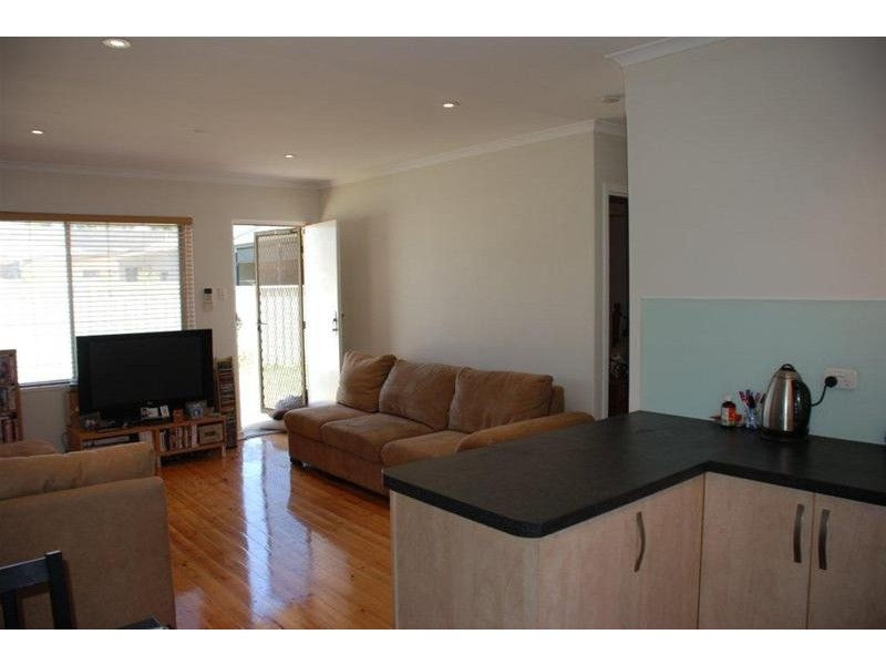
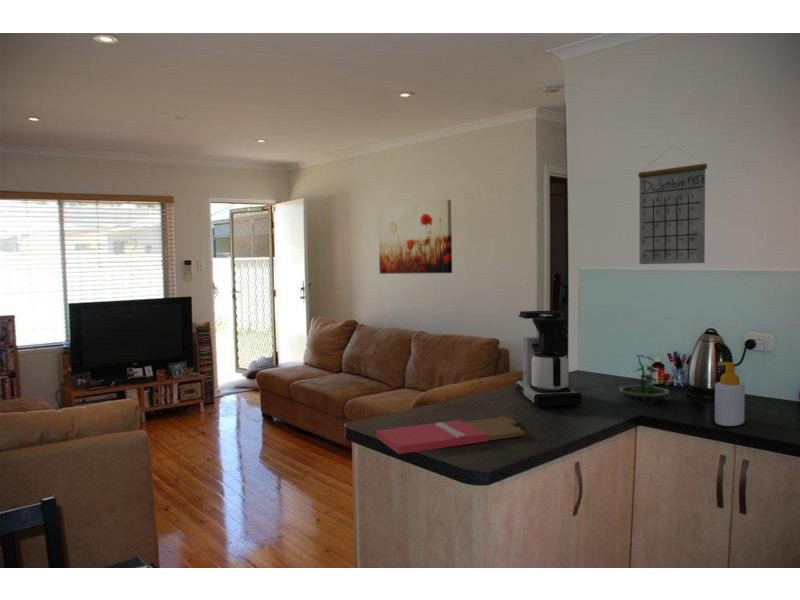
+ soap bottle [714,361,746,427]
+ terrarium [618,354,670,405]
+ coffee maker [514,310,583,409]
+ calendar [637,145,708,265]
+ wall art [377,199,453,275]
+ cutting board [375,414,525,455]
